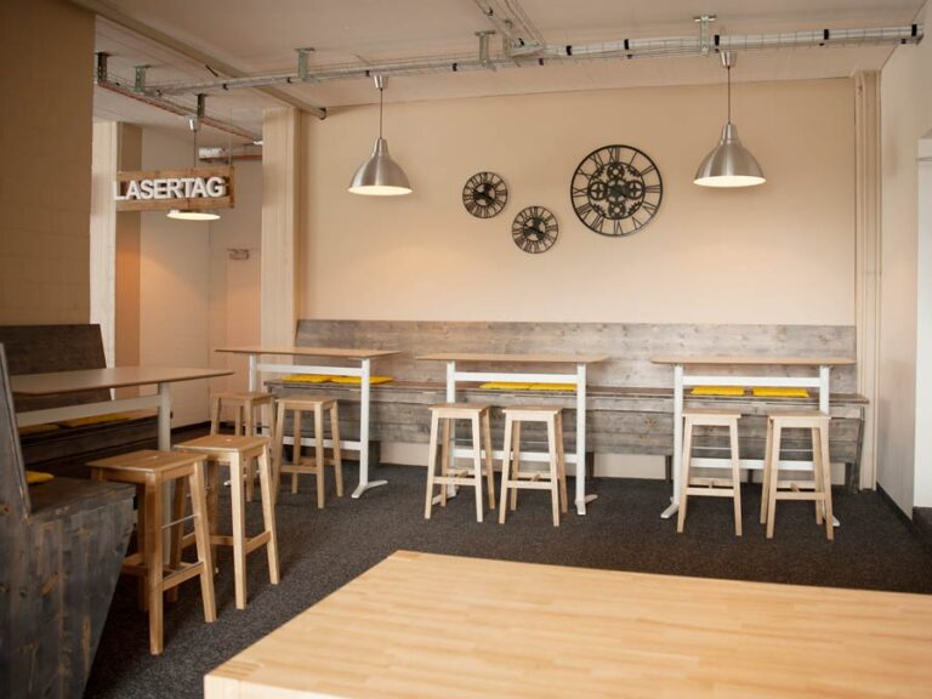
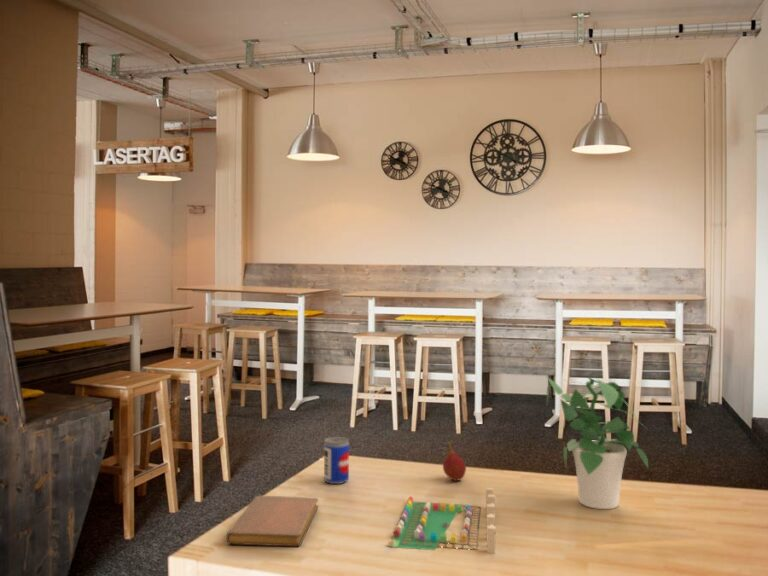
+ fruit [442,440,467,482]
+ potted plant [545,375,650,510]
+ board game [387,487,496,554]
+ beer can [323,436,350,485]
+ notebook [225,495,319,547]
